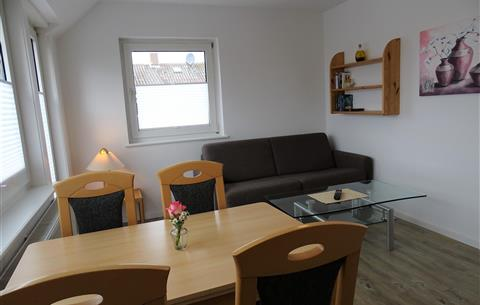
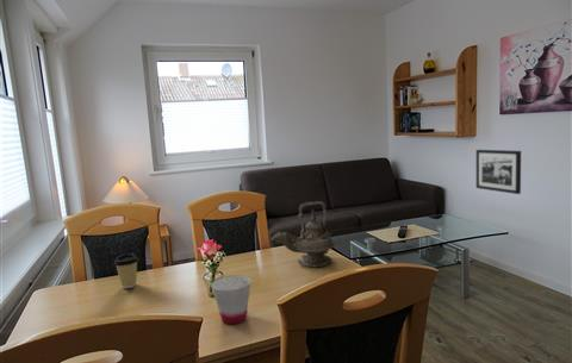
+ picture frame [475,149,522,195]
+ teapot [271,200,336,268]
+ coffee cup [113,252,139,289]
+ cup [210,274,251,325]
